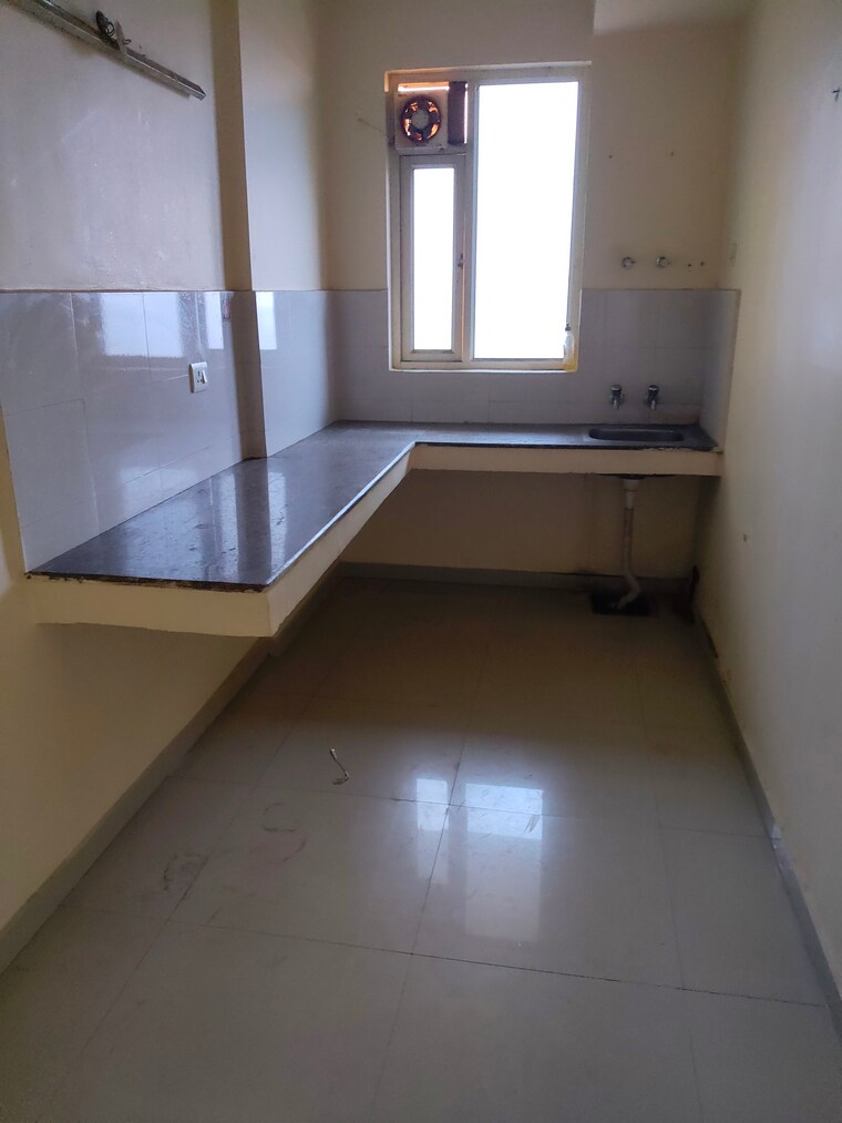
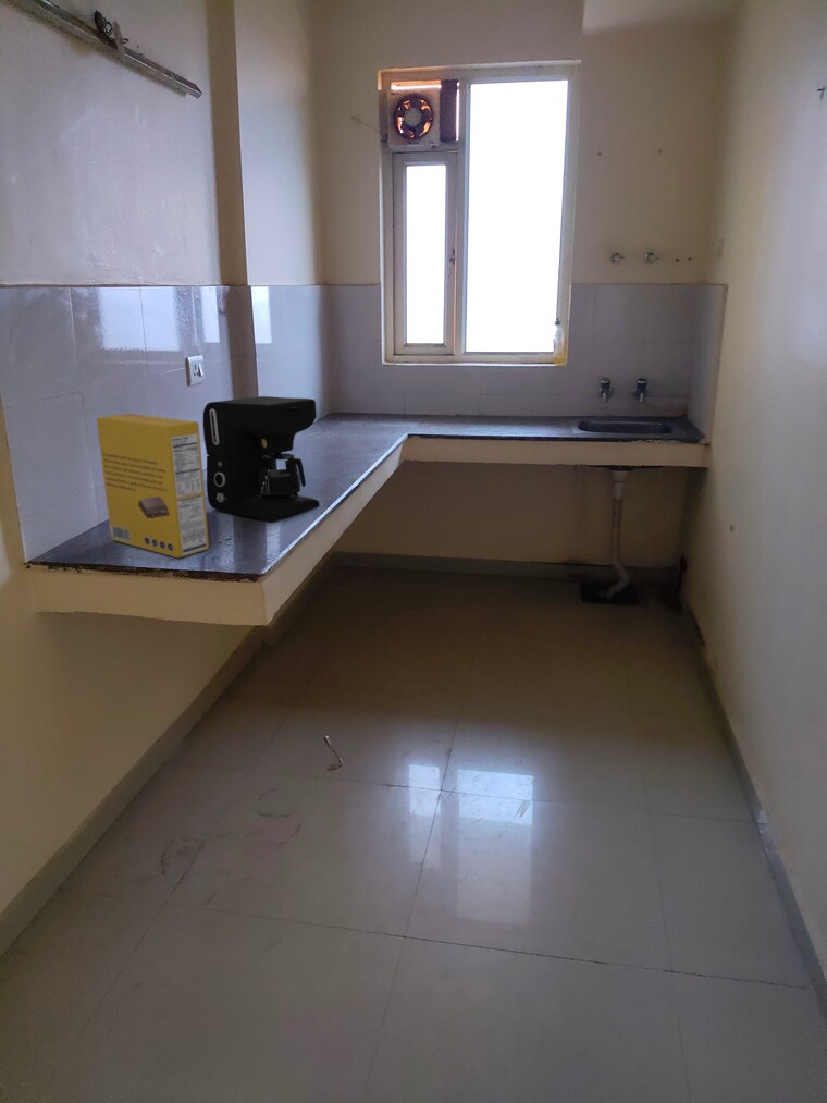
+ cereal box [96,413,210,559]
+ coffee maker [202,395,320,522]
